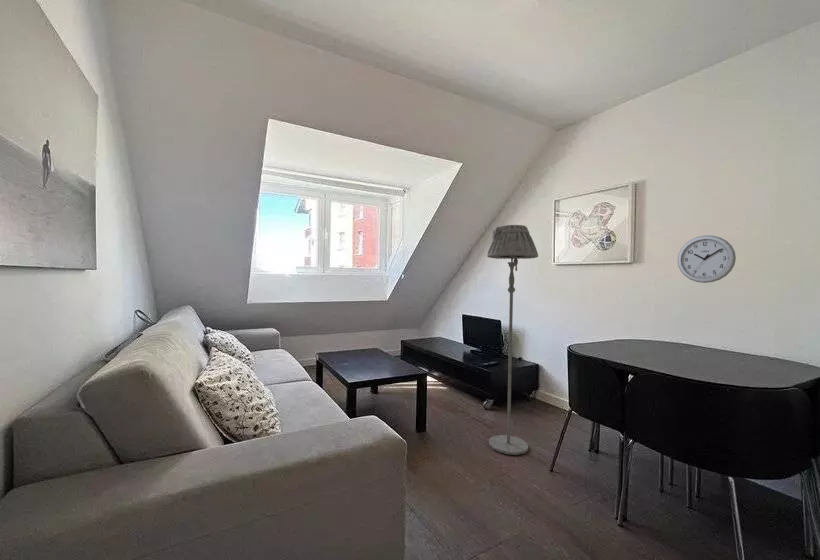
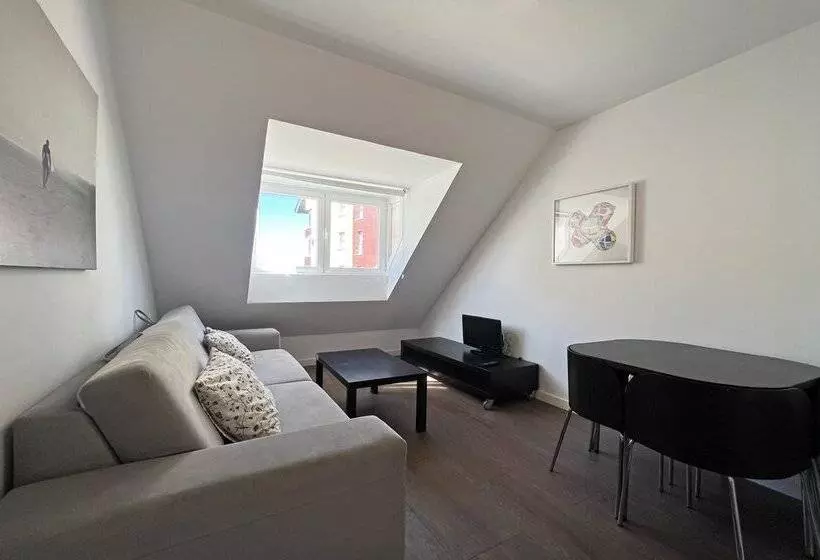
- floor lamp [486,224,539,456]
- wall clock [676,234,737,284]
